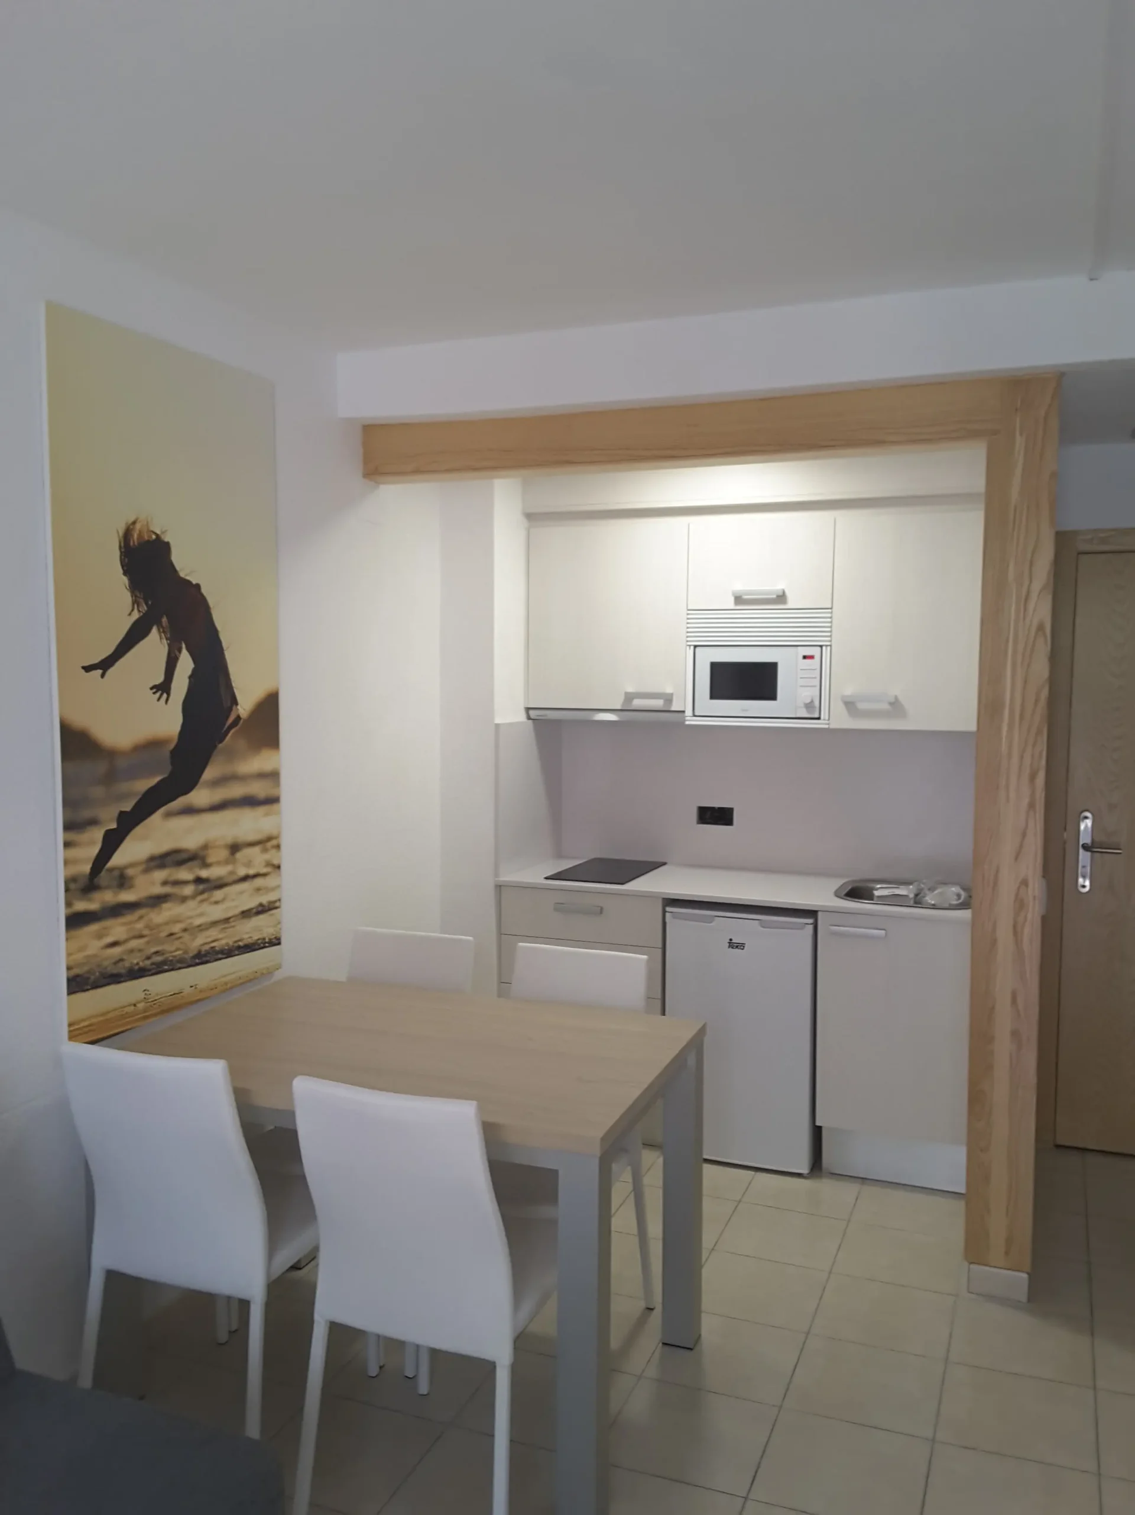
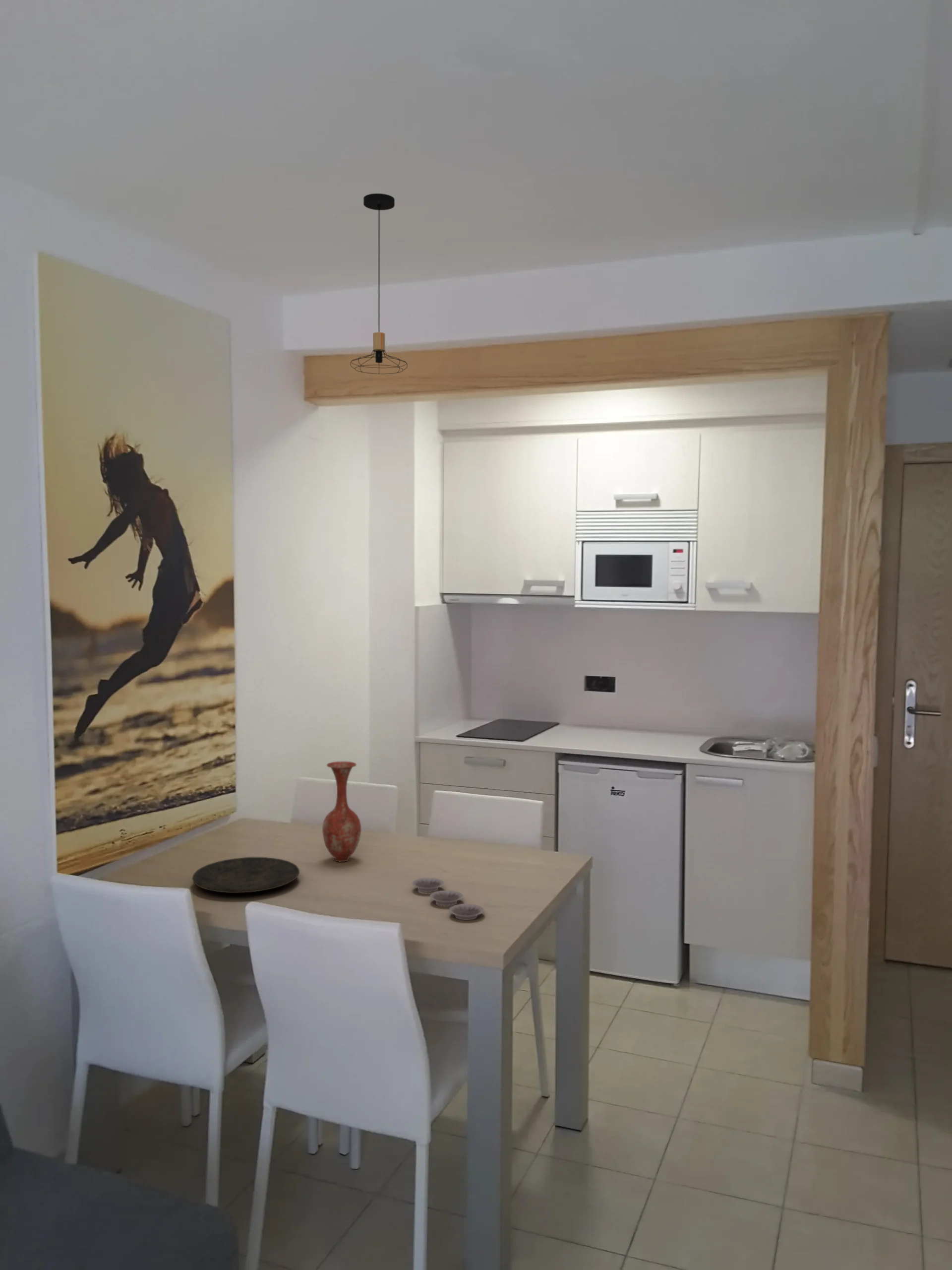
+ plate [412,878,484,921]
+ pendant light [350,193,408,378]
+ plate [191,857,300,893]
+ vase [322,761,361,862]
